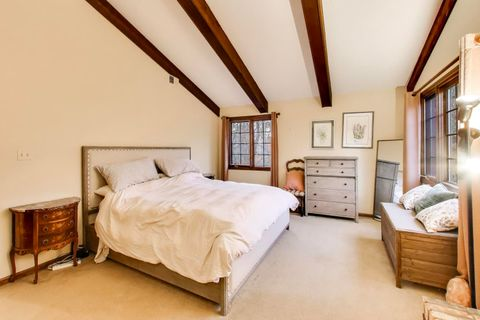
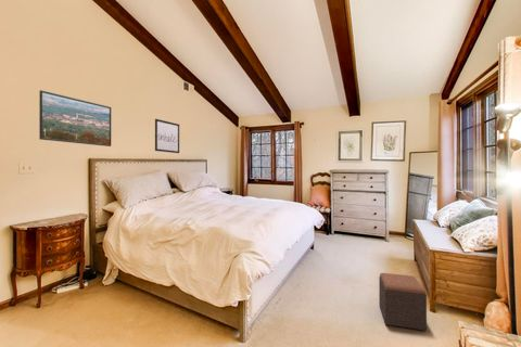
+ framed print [38,89,112,147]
+ wall art [154,118,180,154]
+ footstool [378,272,428,332]
